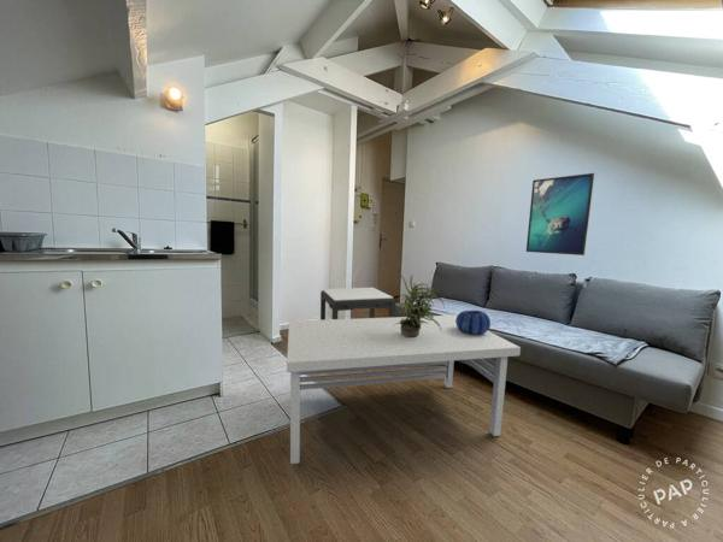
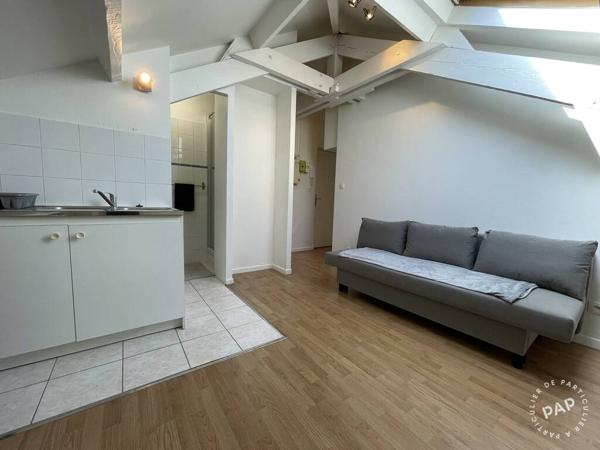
- potted plant [394,272,446,337]
- coffee table [286,314,522,465]
- side table [319,287,396,320]
- decorative bowl [455,310,492,335]
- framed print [525,172,595,257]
